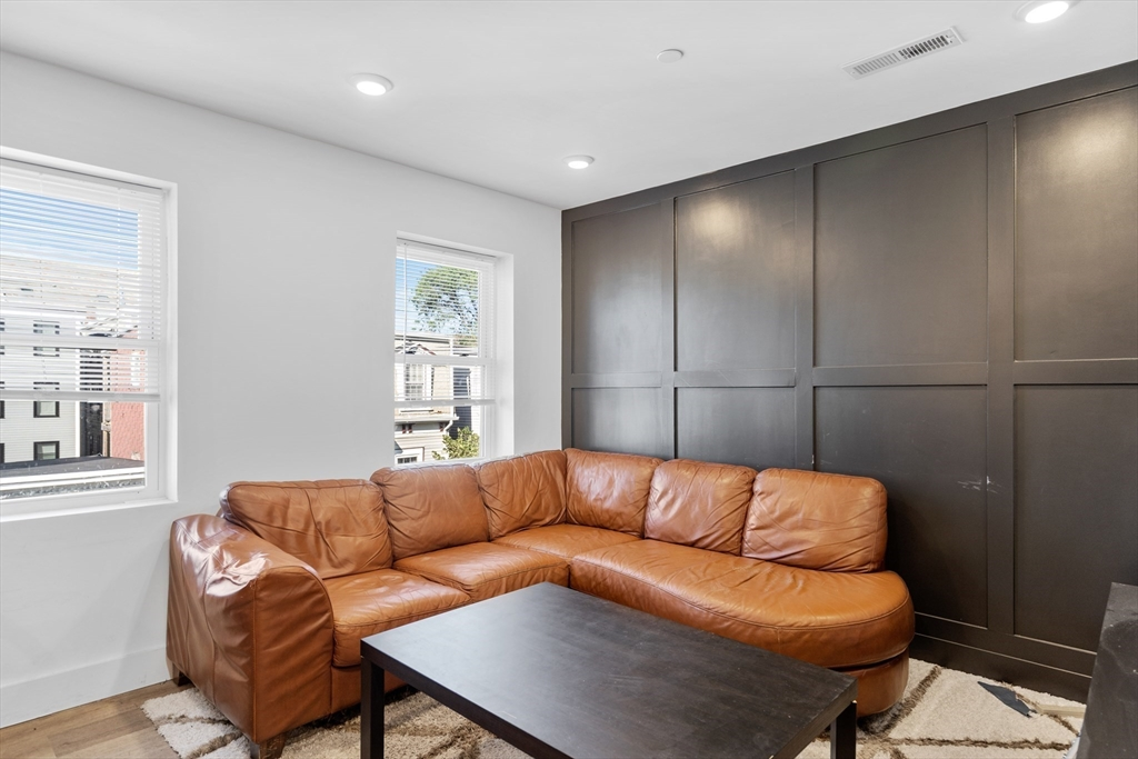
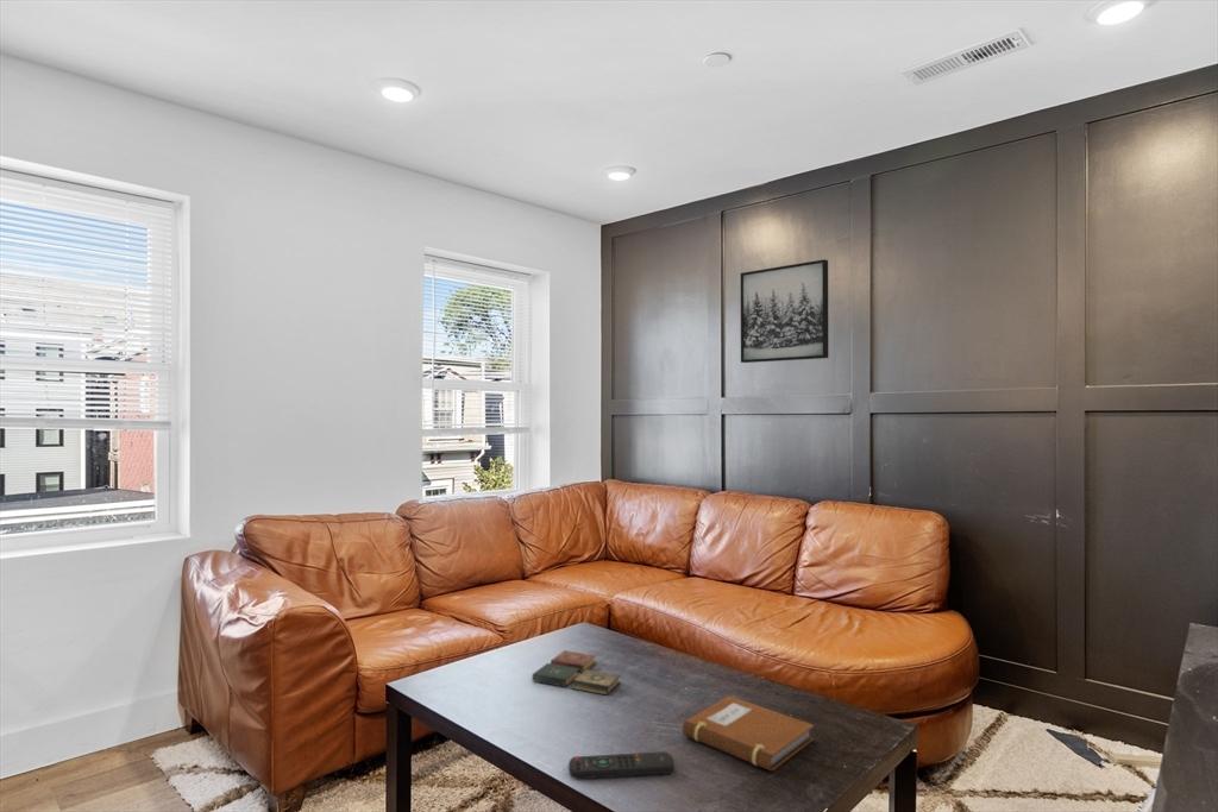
+ book [530,649,622,695]
+ remote control [567,750,674,780]
+ wall art [740,258,829,364]
+ notebook [682,694,815,773]
